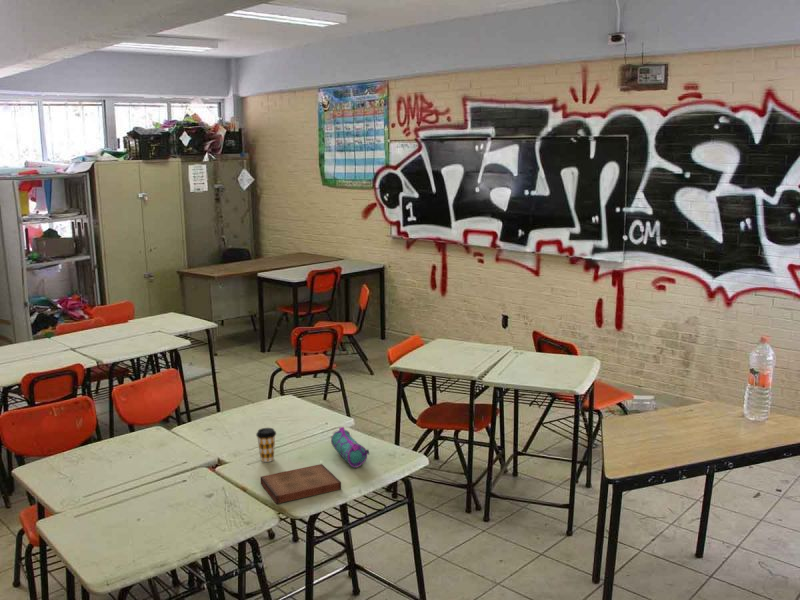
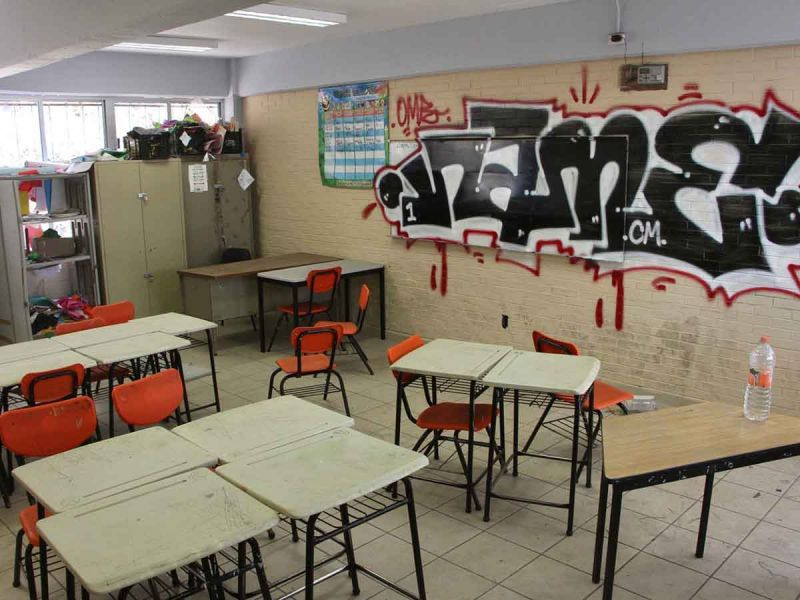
- book [259,463,342,504]
- pencil case [330,426,370,469]
- coffee cup [255,427,277,463]
